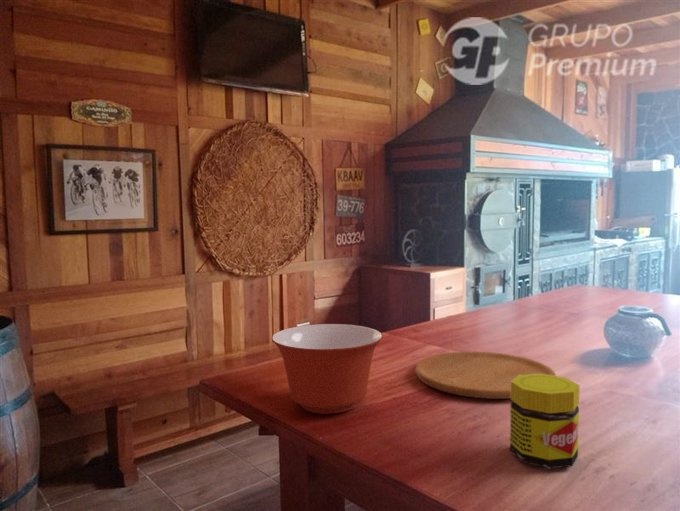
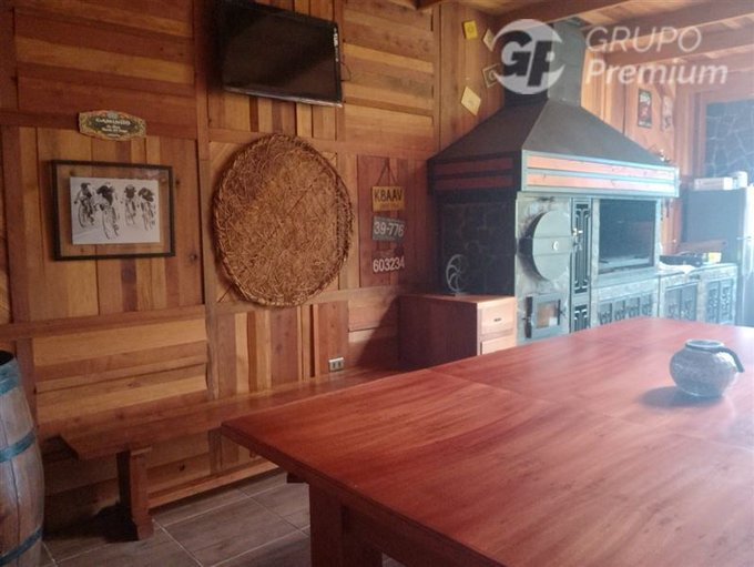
- cutting board [414,351,557,400]
- mixing bowl [271,323,384,415]
- jar [509,374,580,470]
